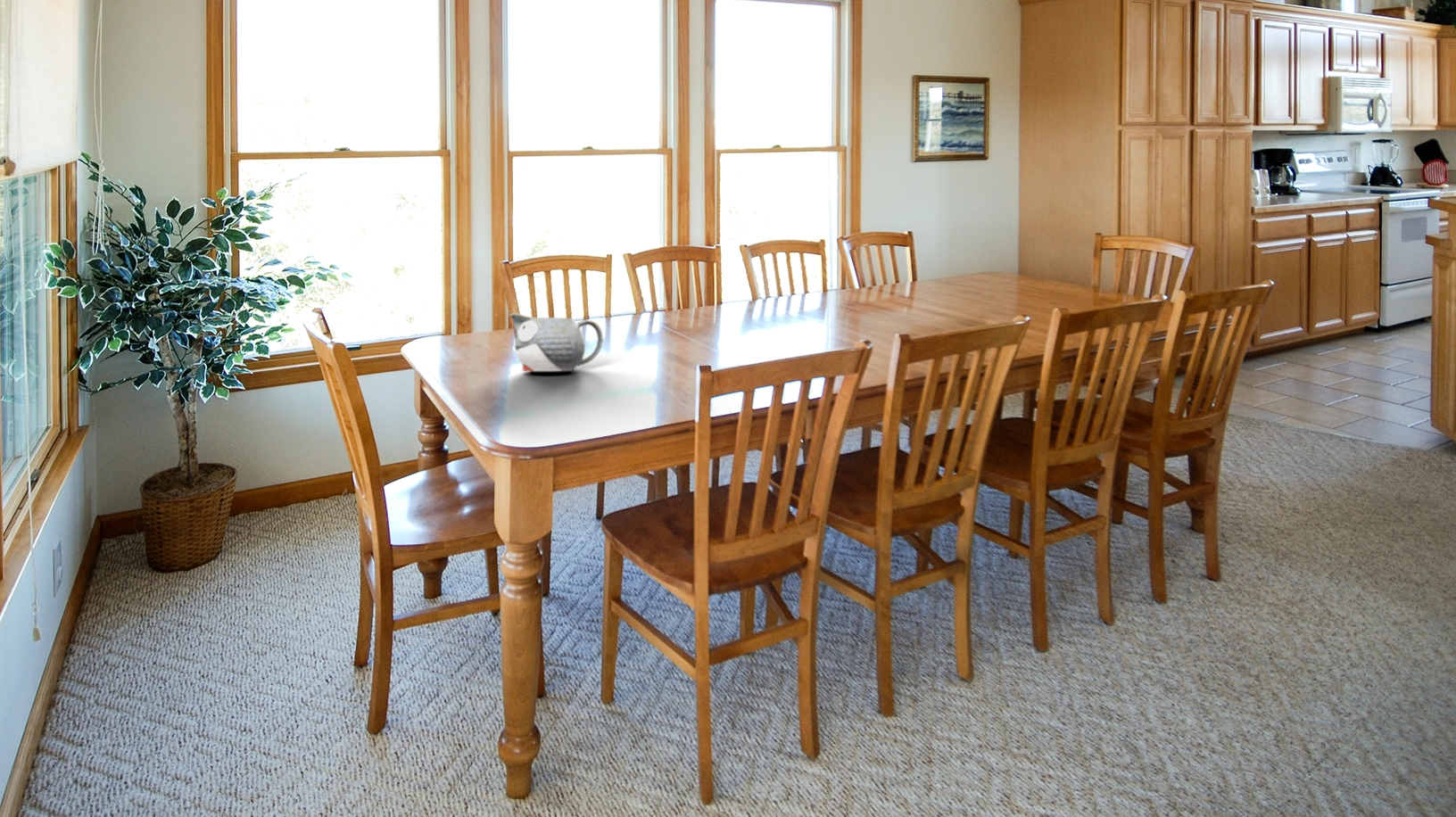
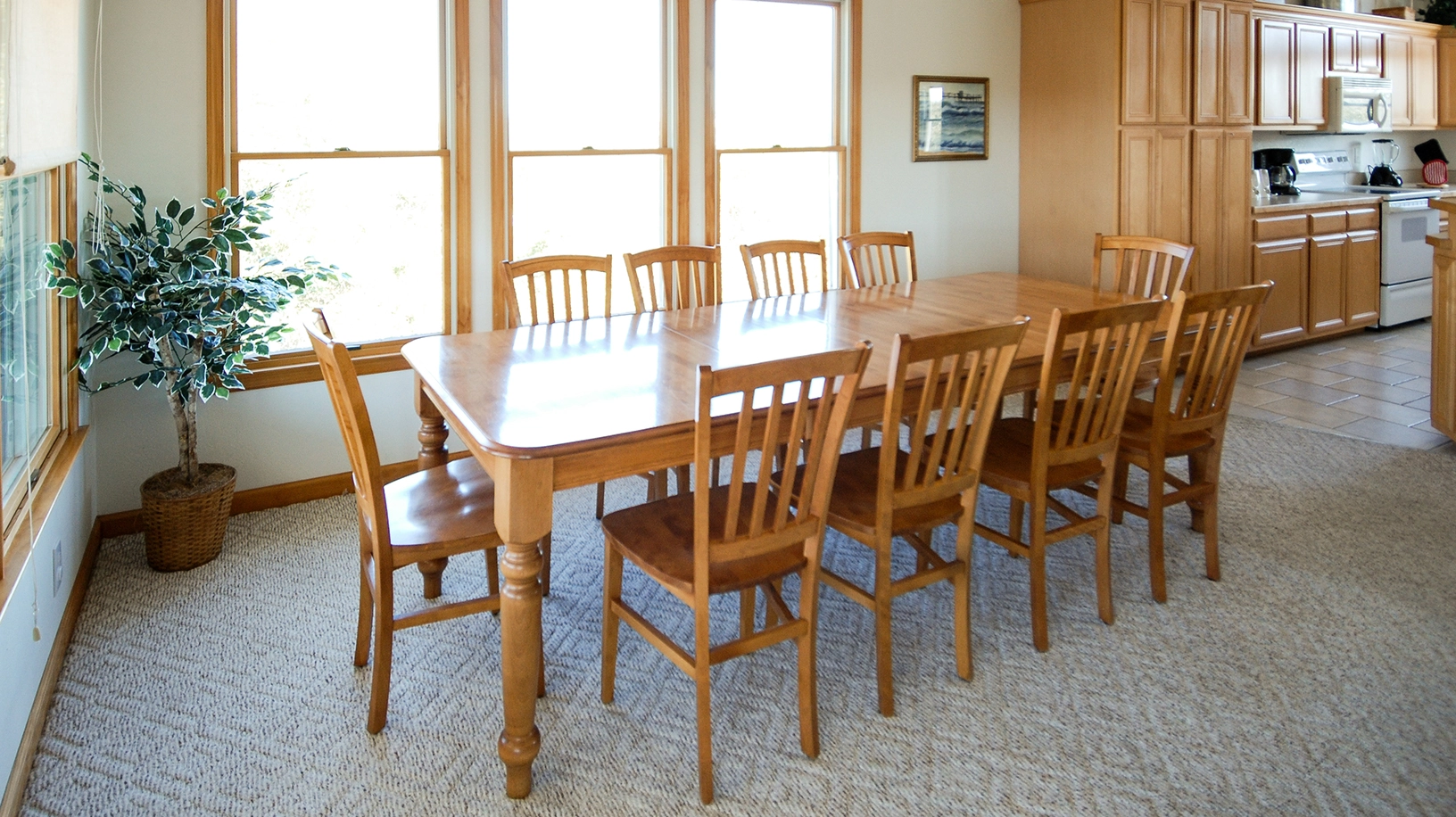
- teapot [509,312,604,372]
